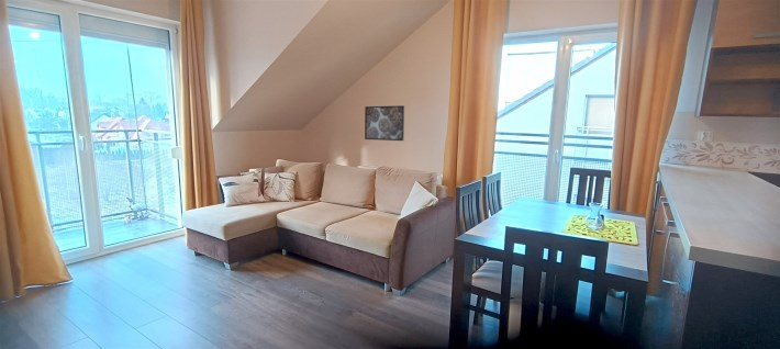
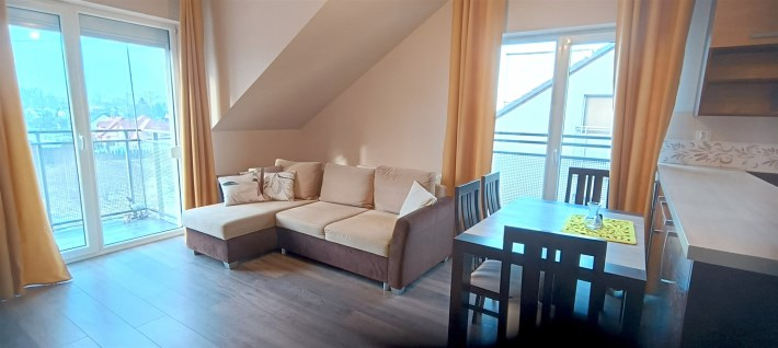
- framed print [364,104,405,142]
